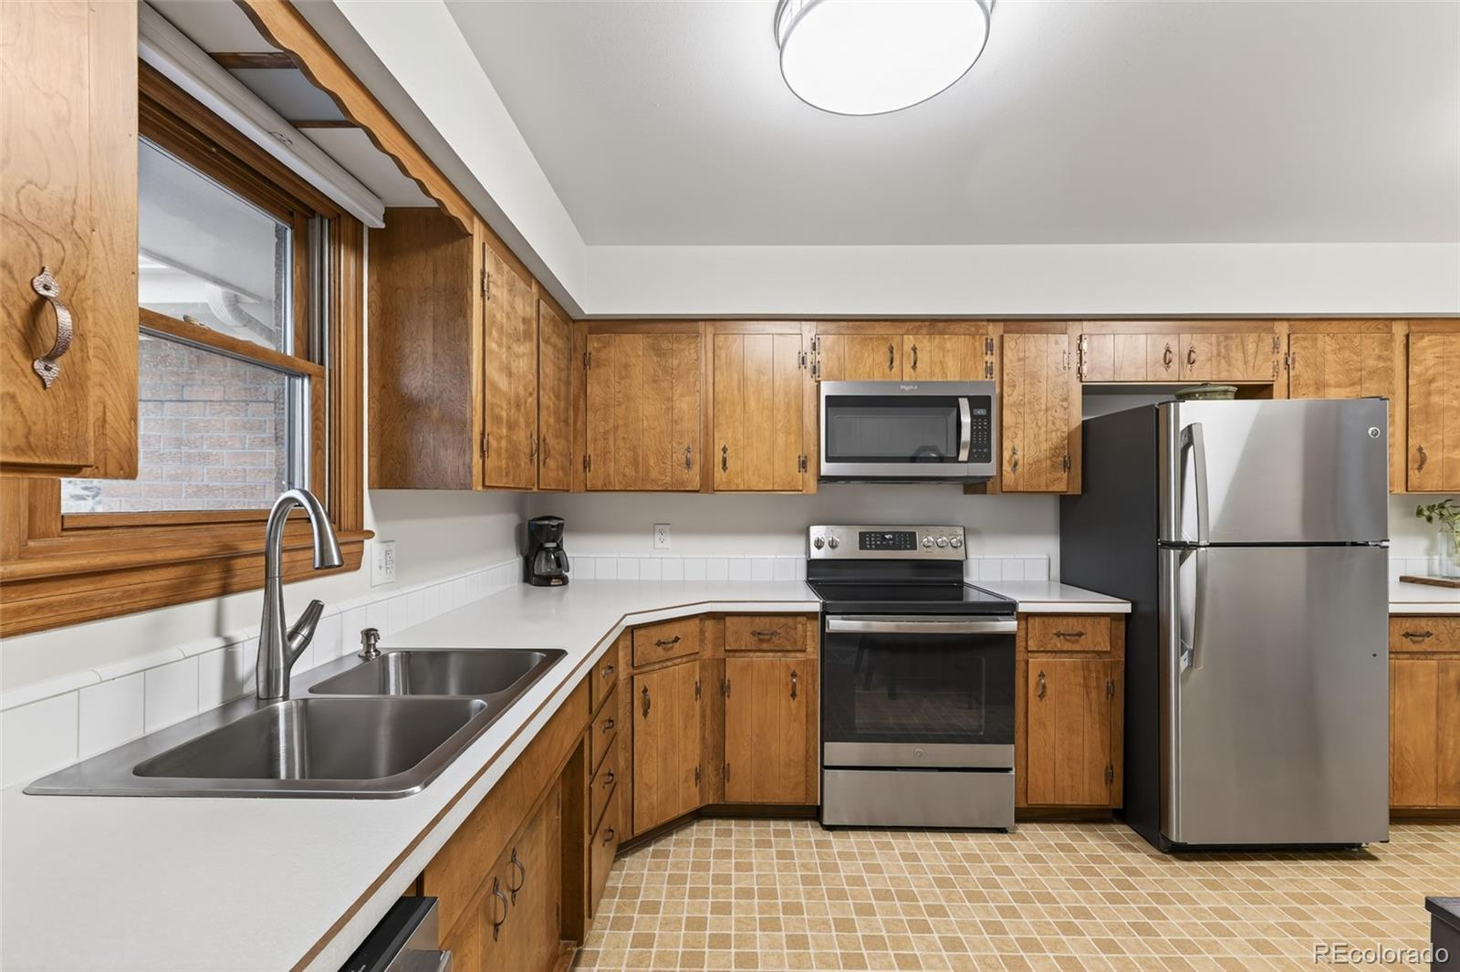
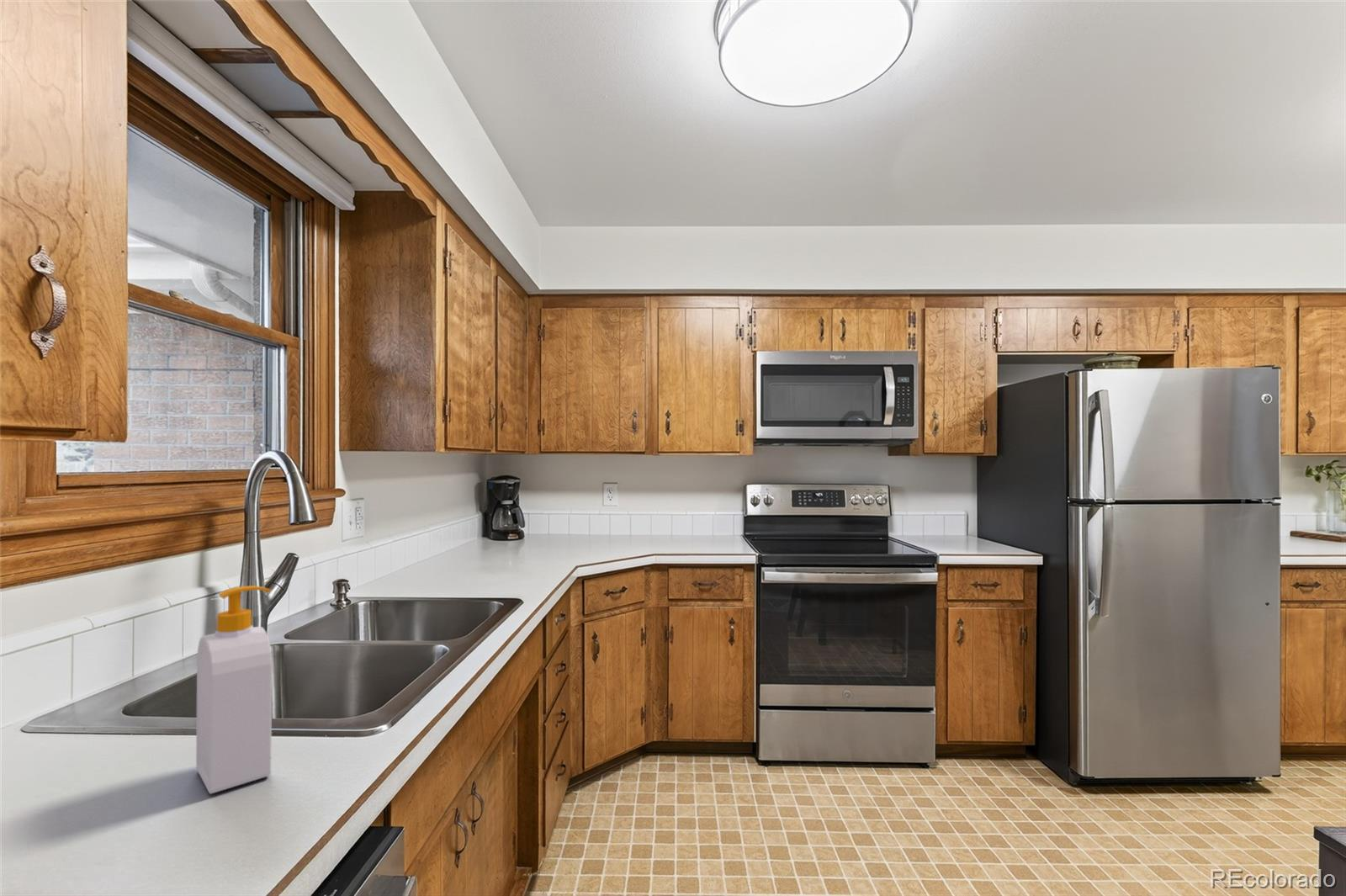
+ soap bottle [195,585,273,795]
